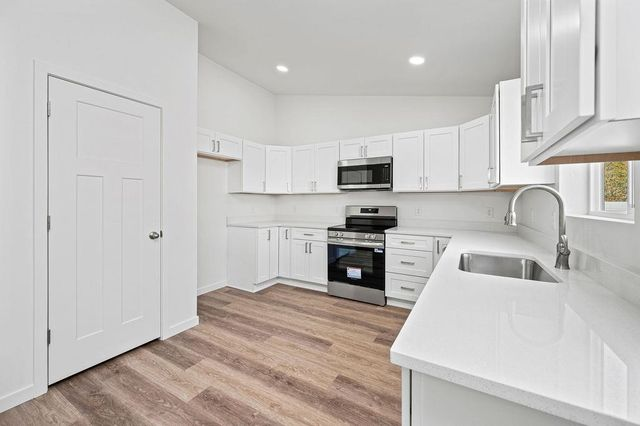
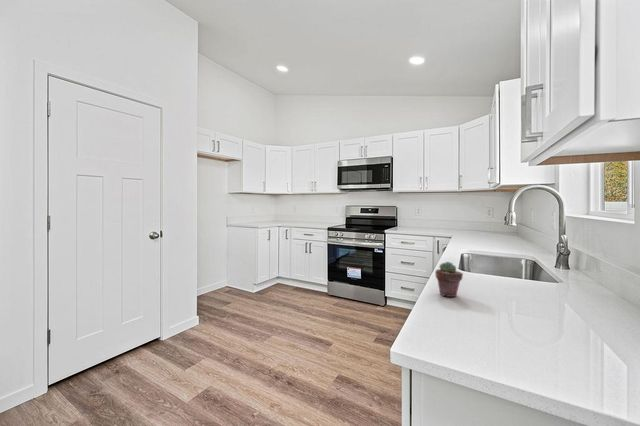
+ potted succulent [434,261,464,298]
